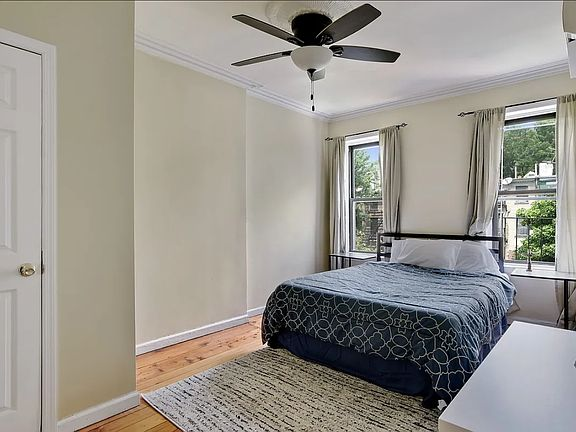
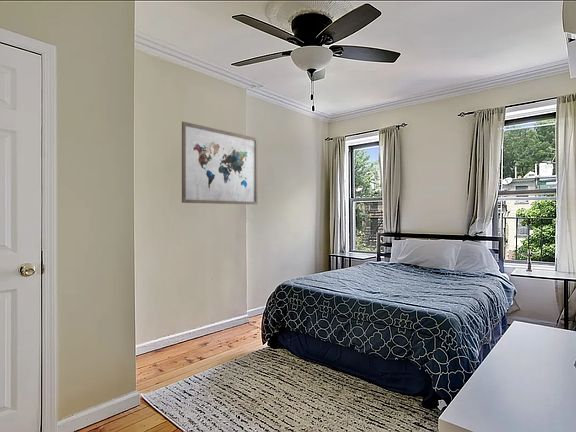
+ wall art [181,121,259,206]
